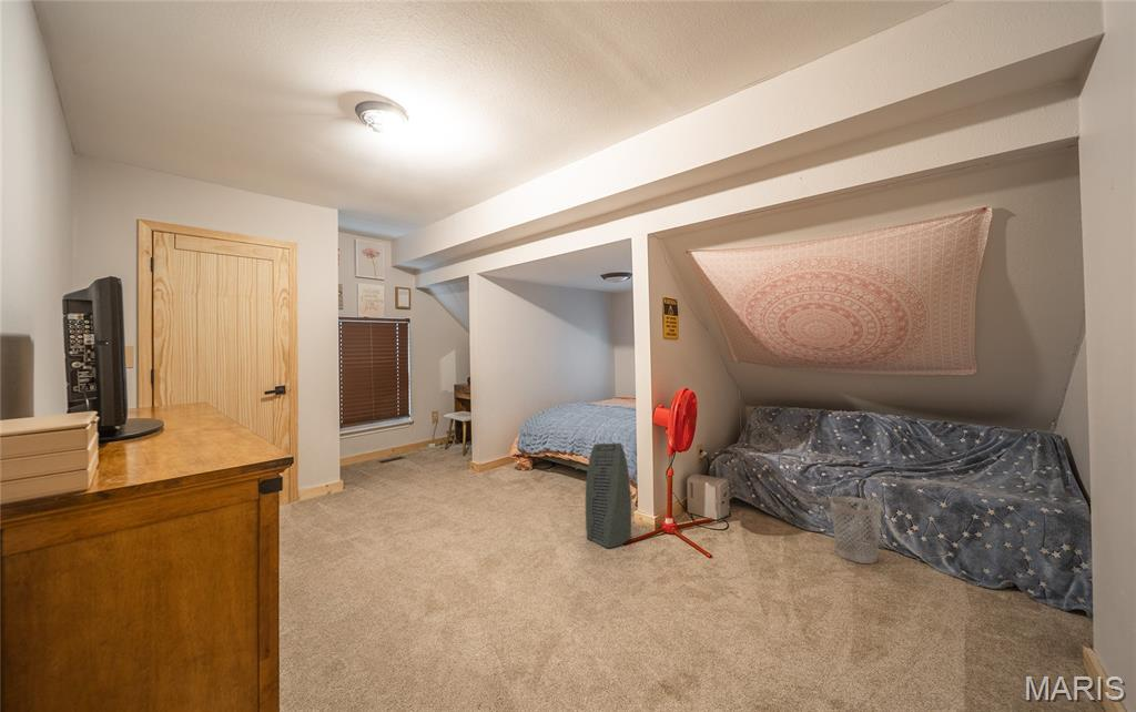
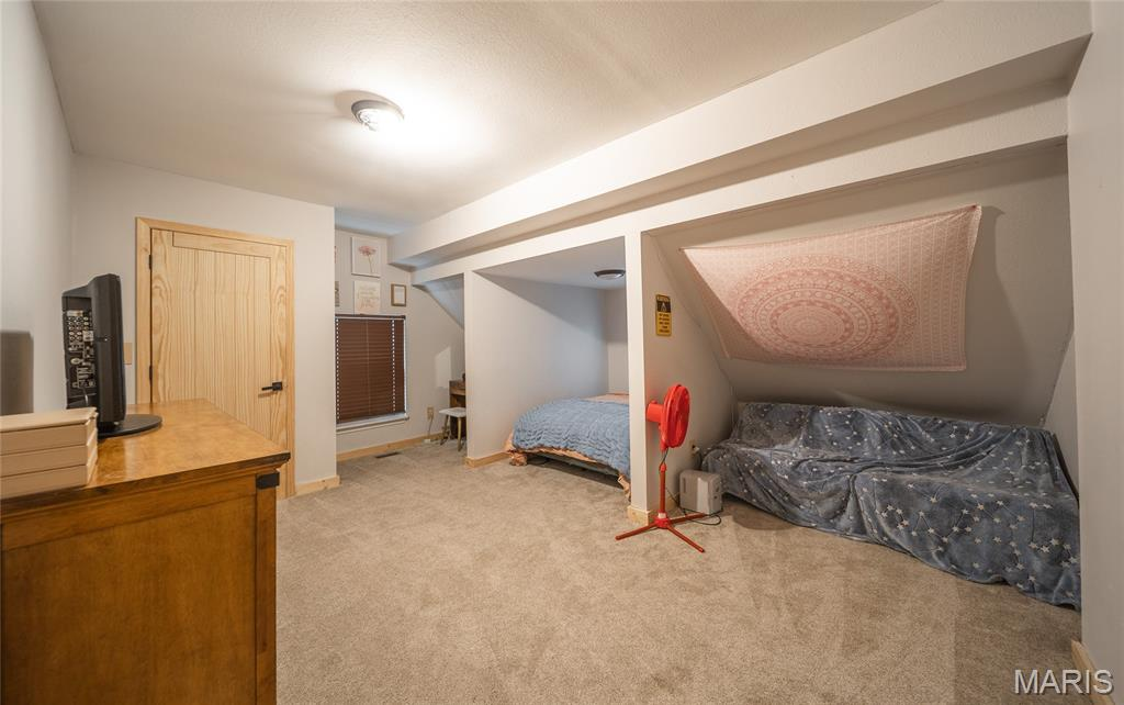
- air purifier [585,443,632,549]
- wastebasket [829,496,883,564]
